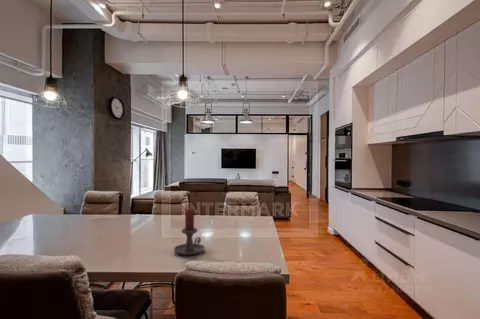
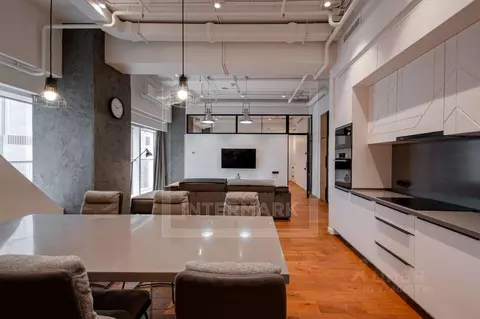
- candle holder [173,208,206,256]
